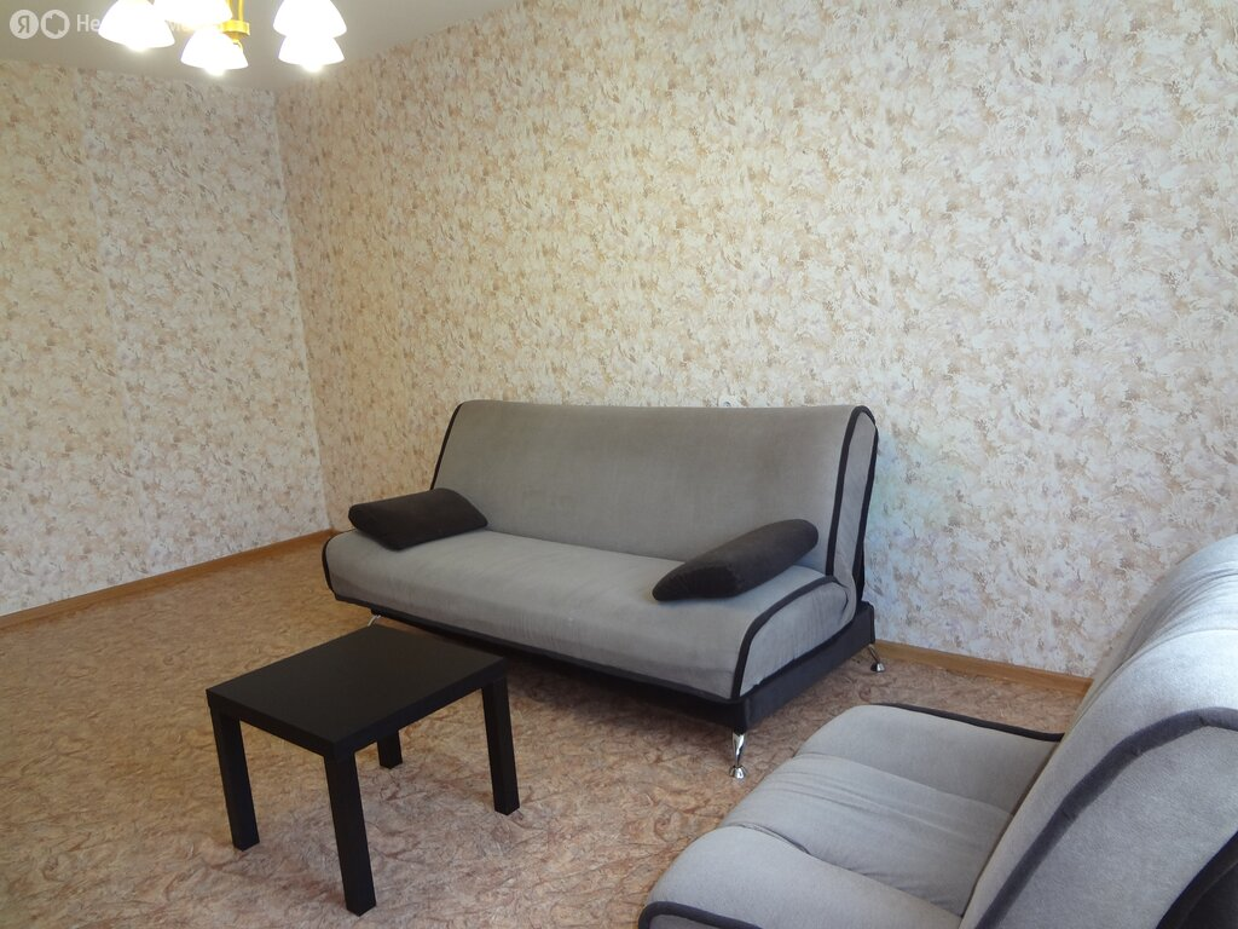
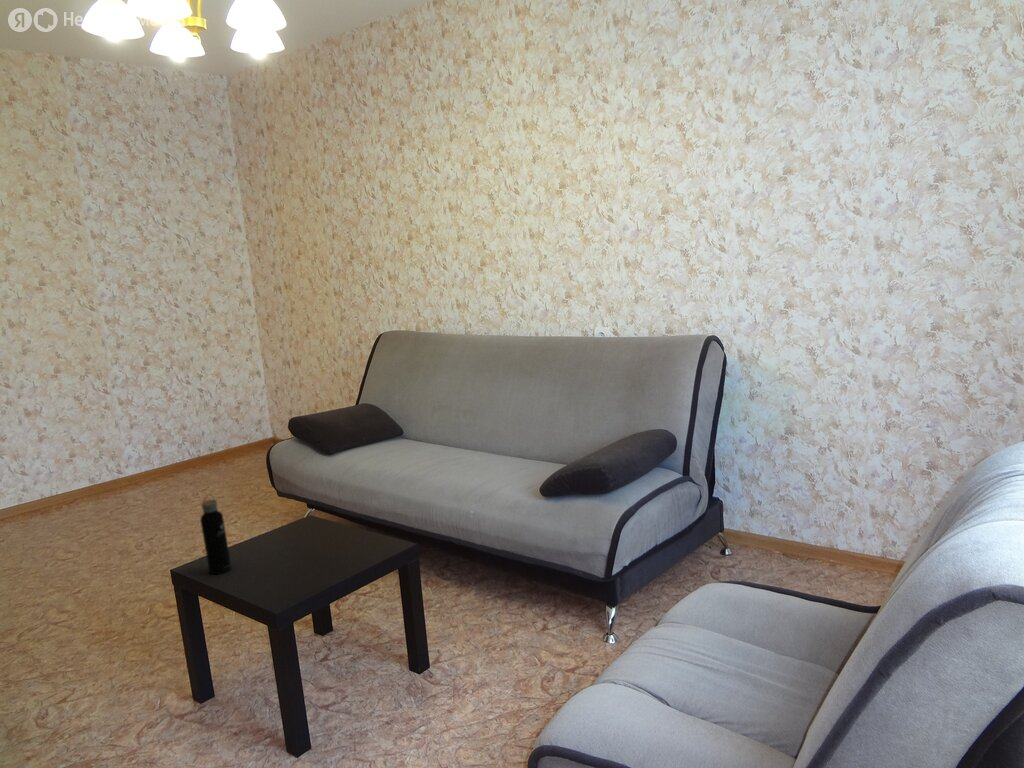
+ water bottle [199,494,232,575]
